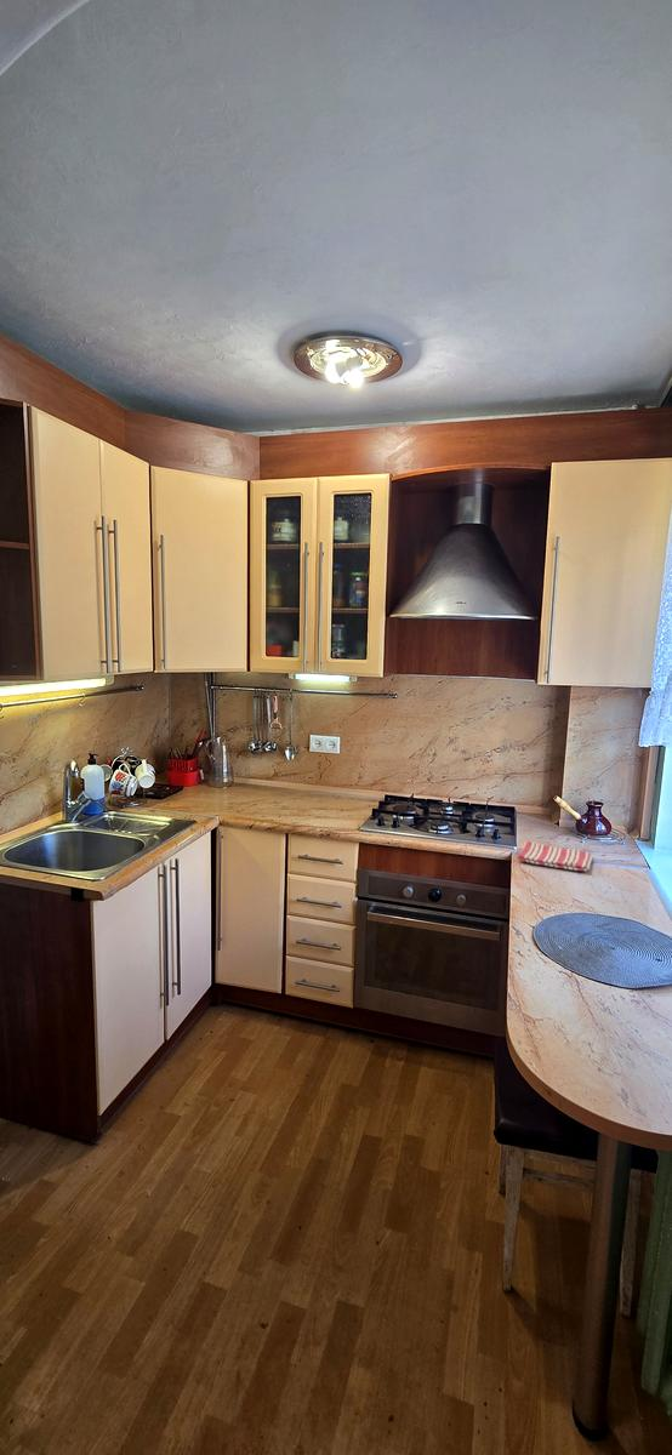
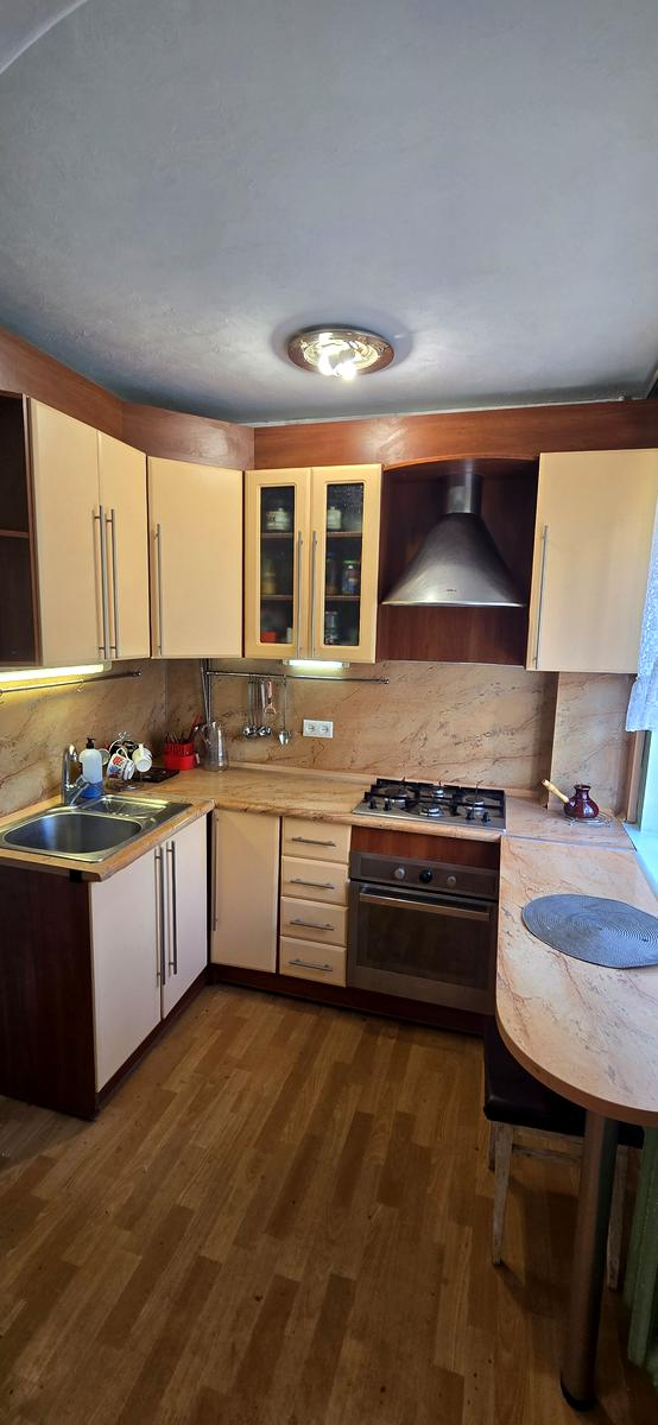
- dish towel [517,839,593,872]
